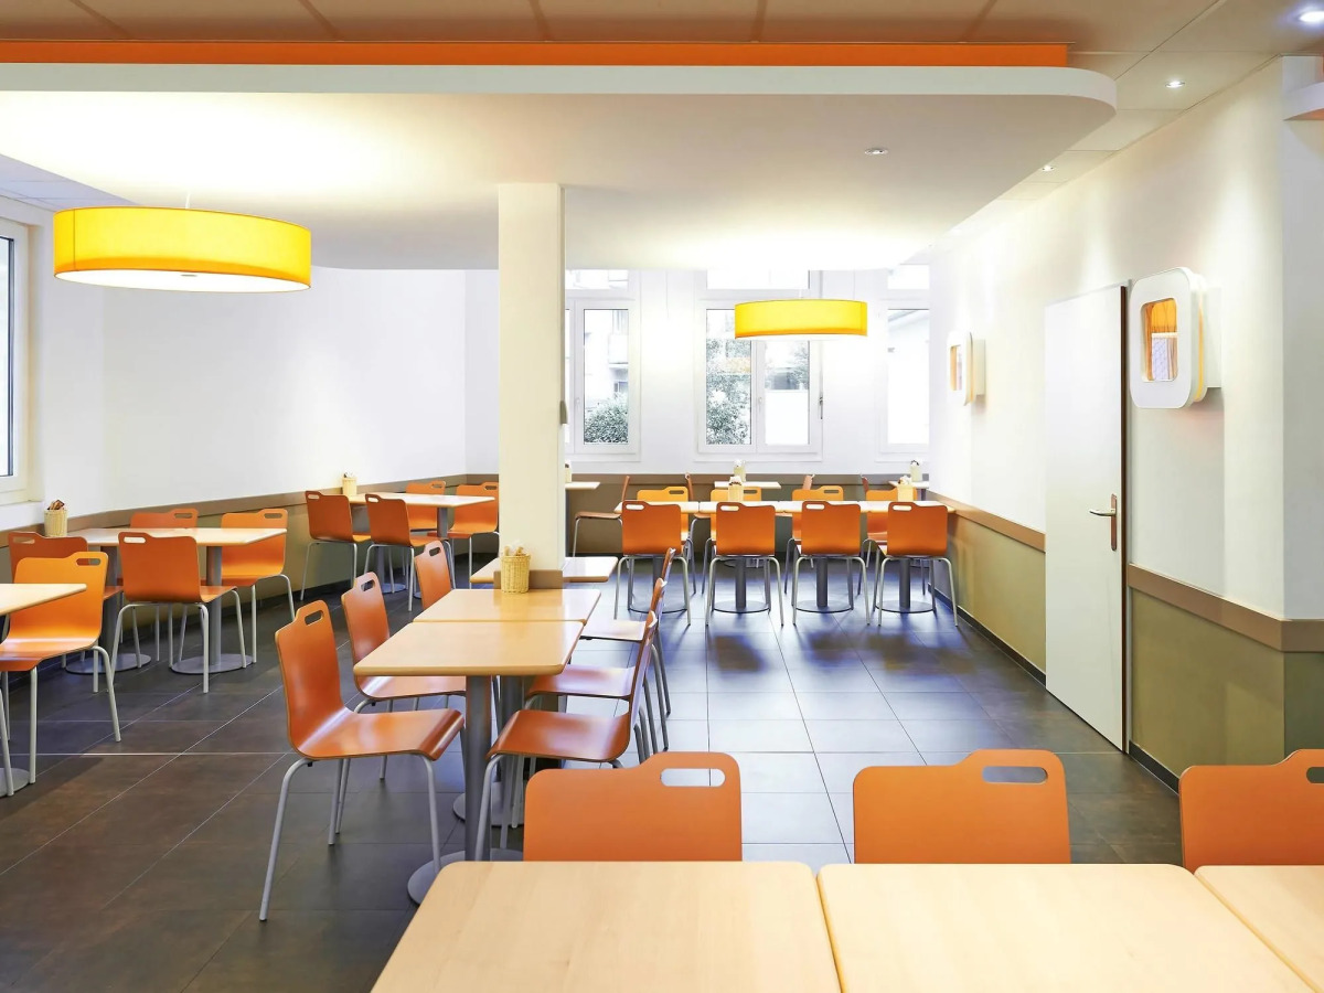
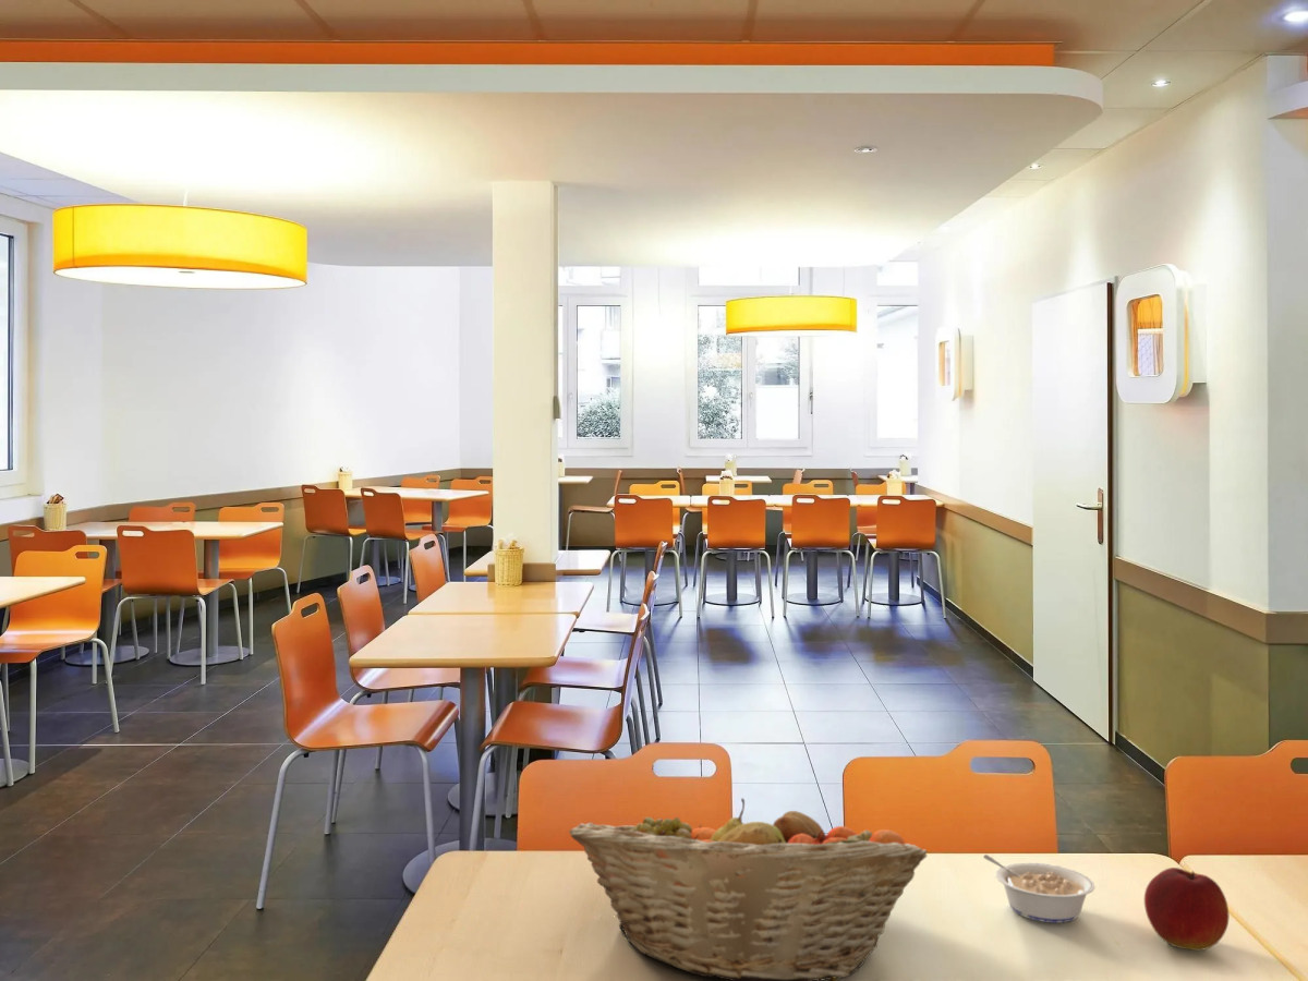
+ apple [1143,867,1231,952]
+ fruit basket [568,797,928,981]
+ legume [982,853,1095,924]
